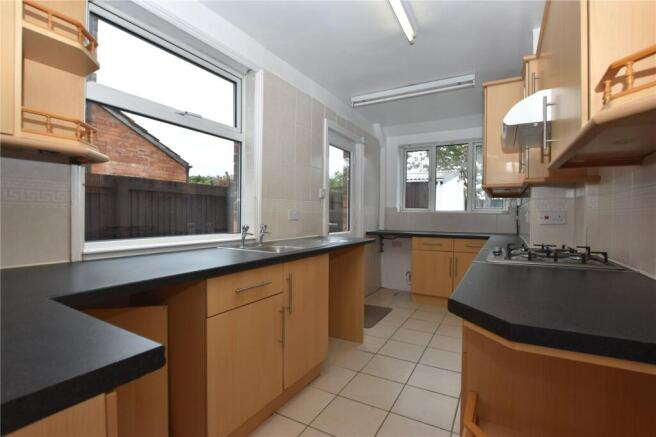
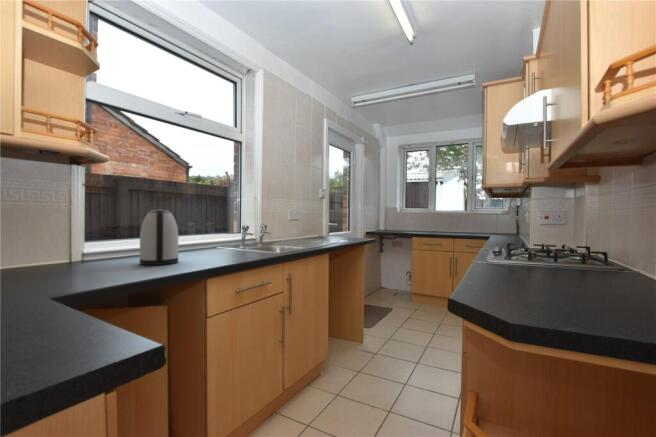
+ kettle [139,208,179,266]
